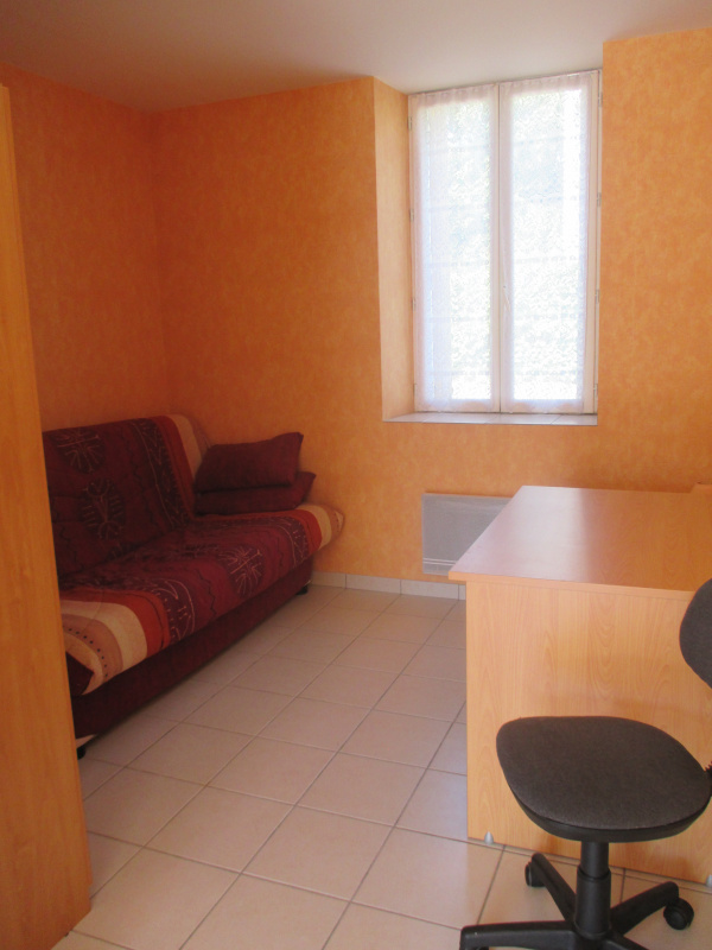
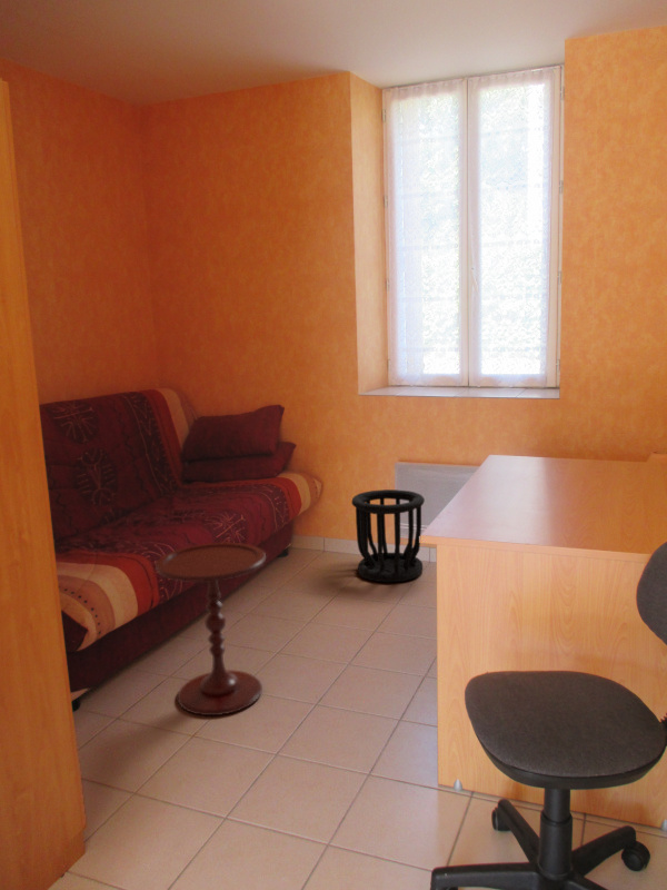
+ wastebasket [350,488,426,584]
+ side table [155,542,267,716]
